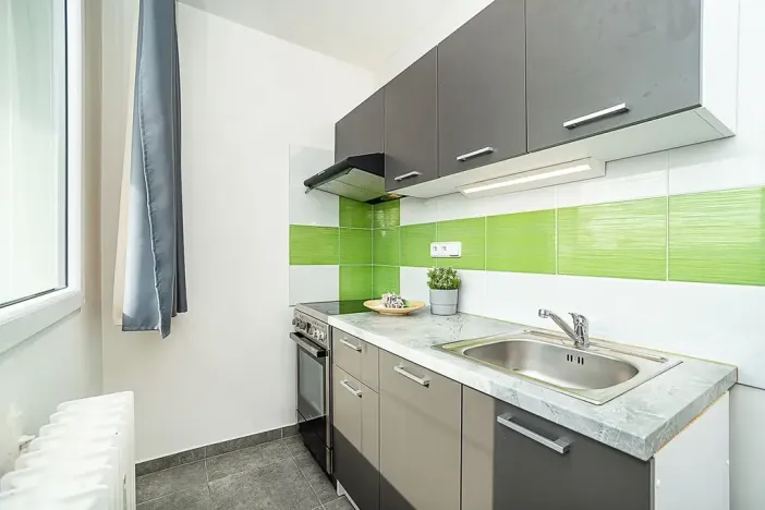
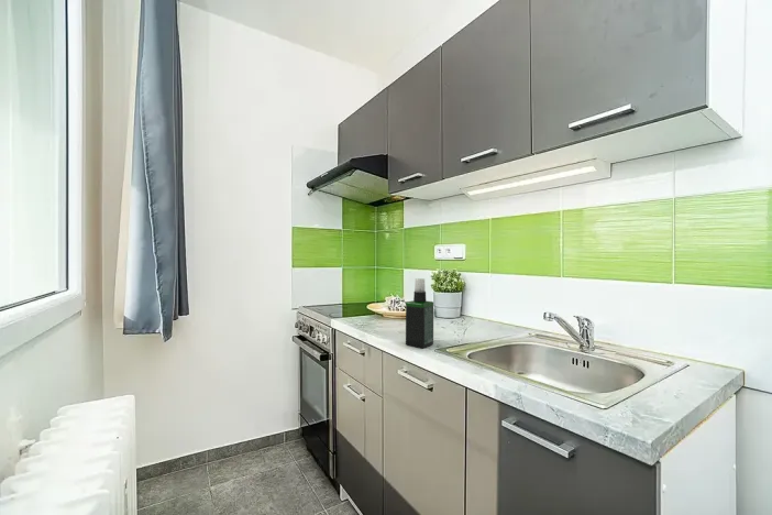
+ spray bottle [405,277,434,349]
